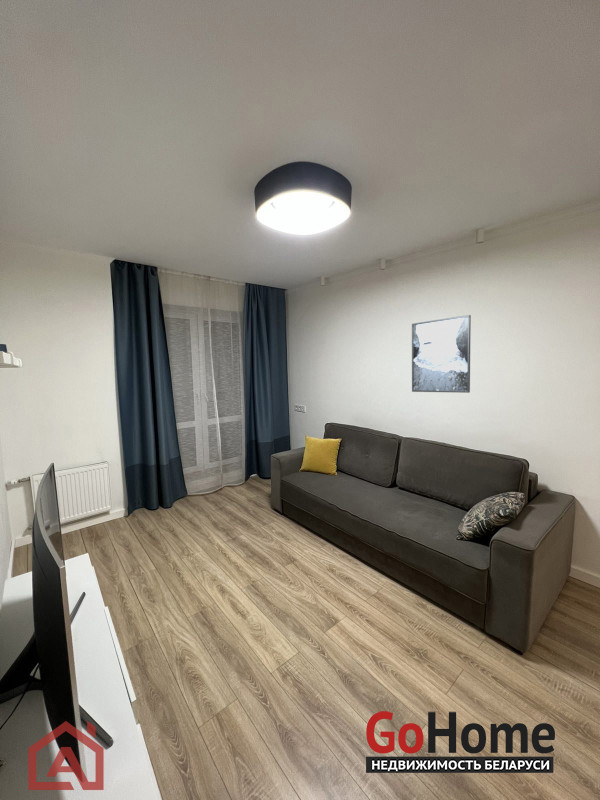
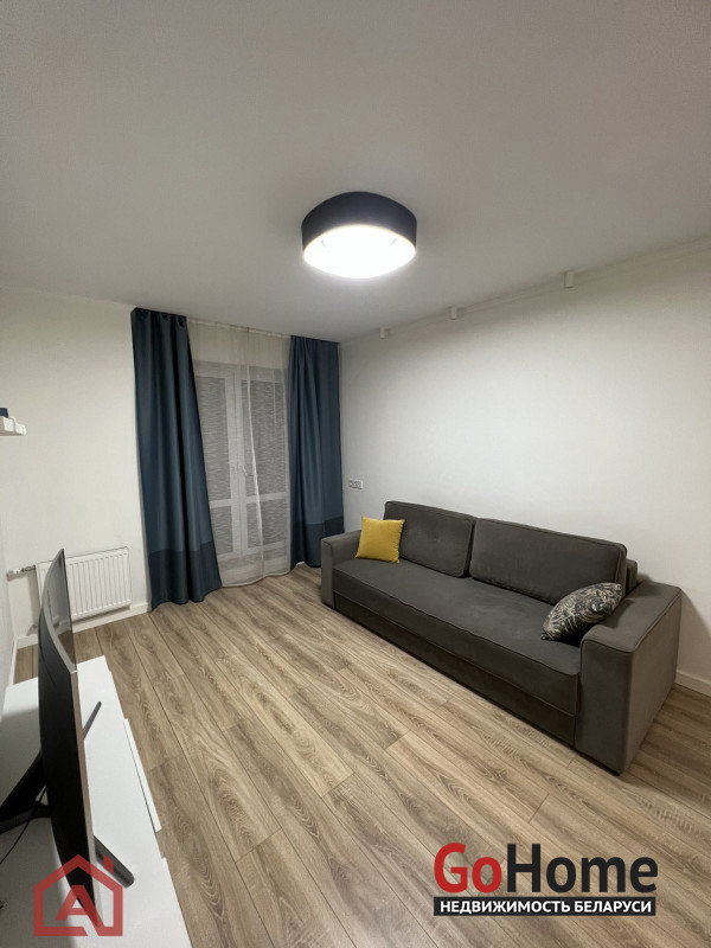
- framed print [411,314,472,394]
